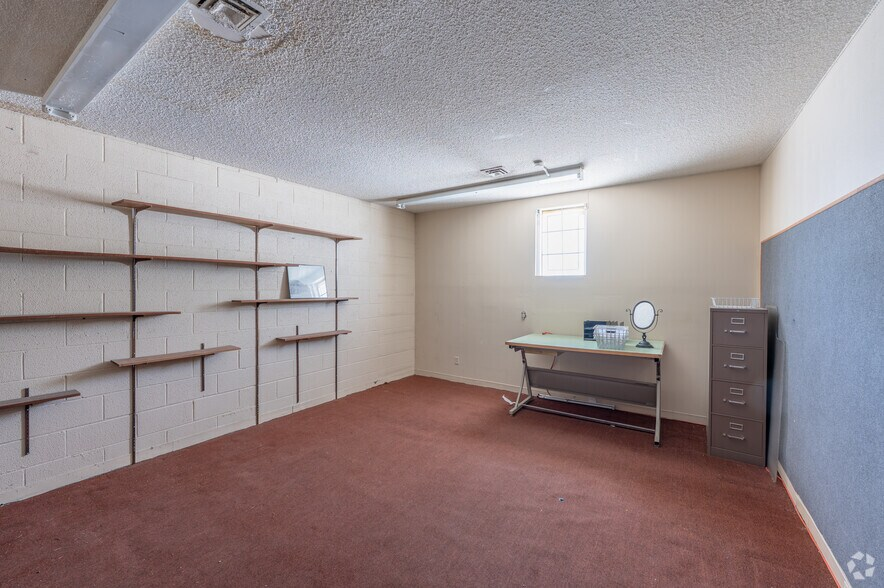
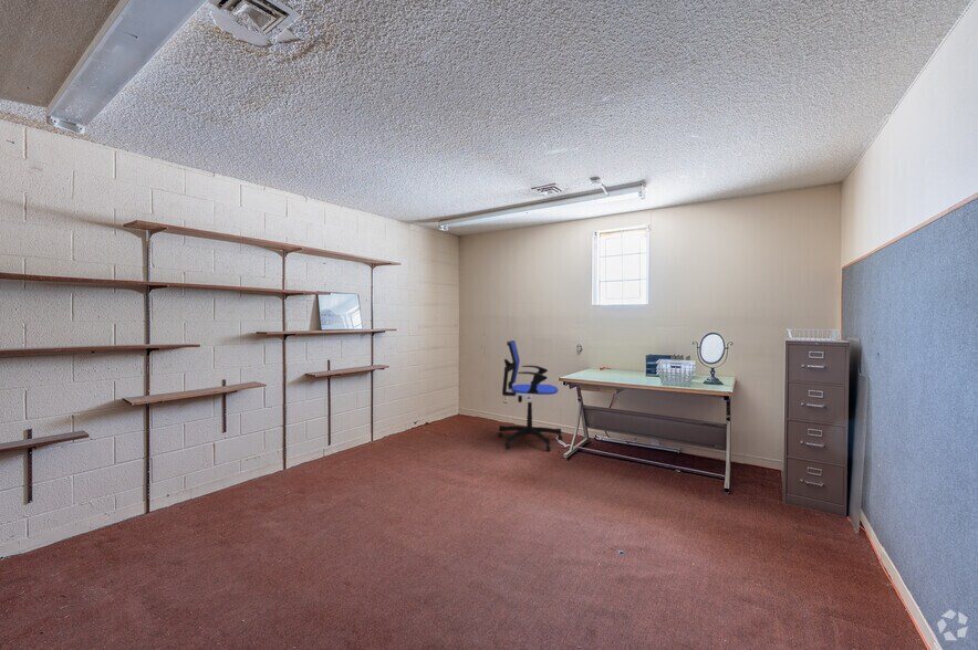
+ office chair [497,339,564,452]
